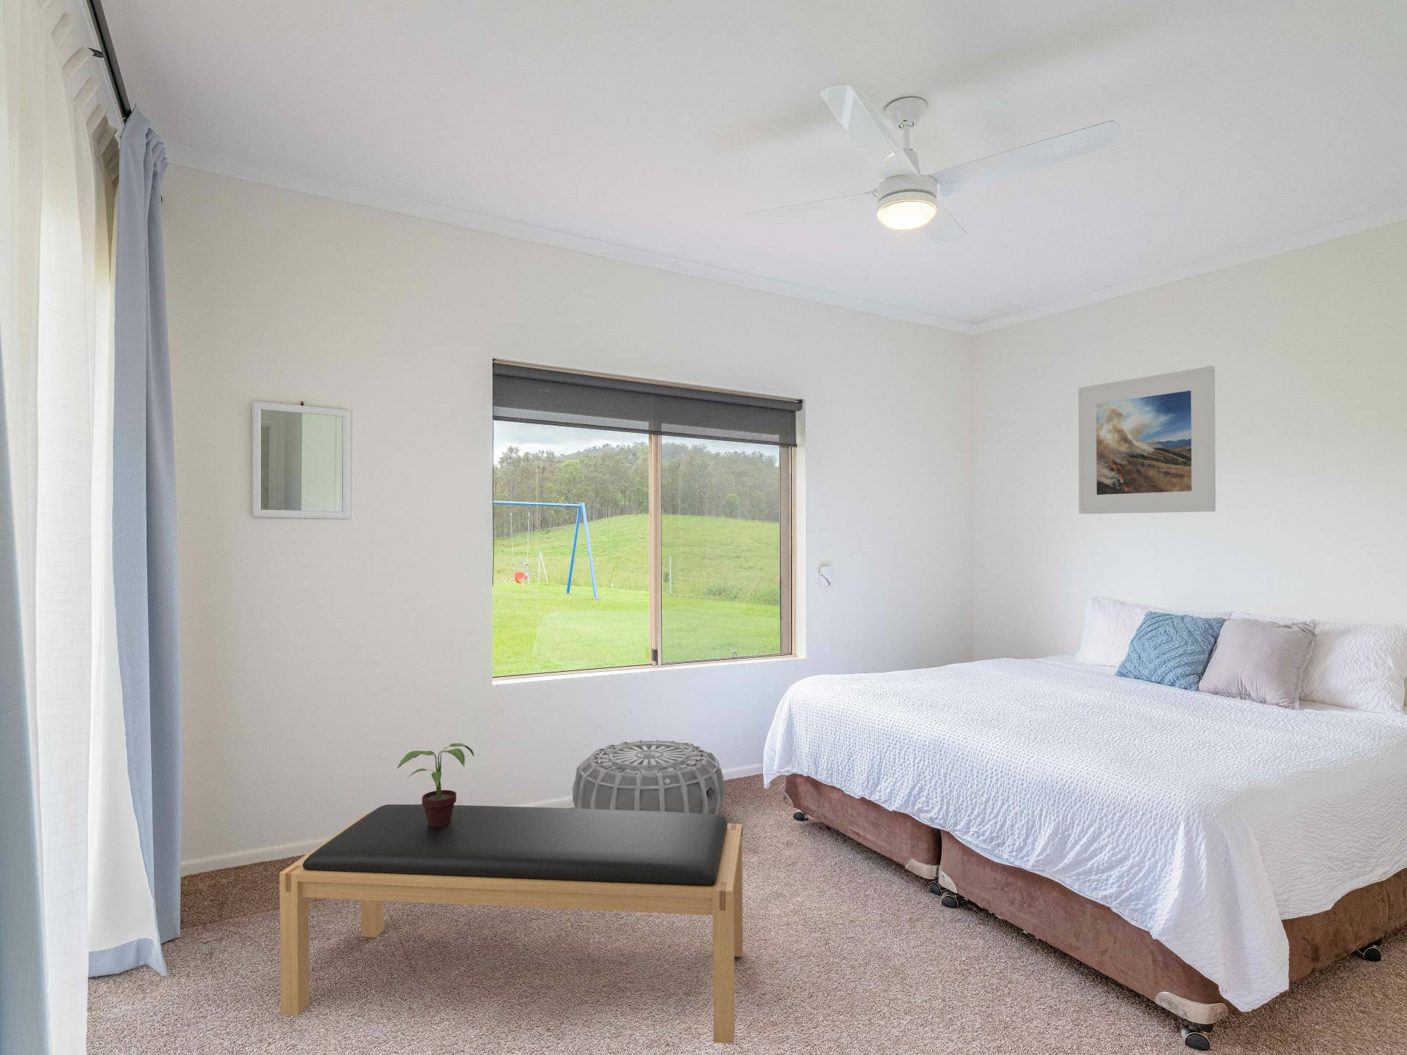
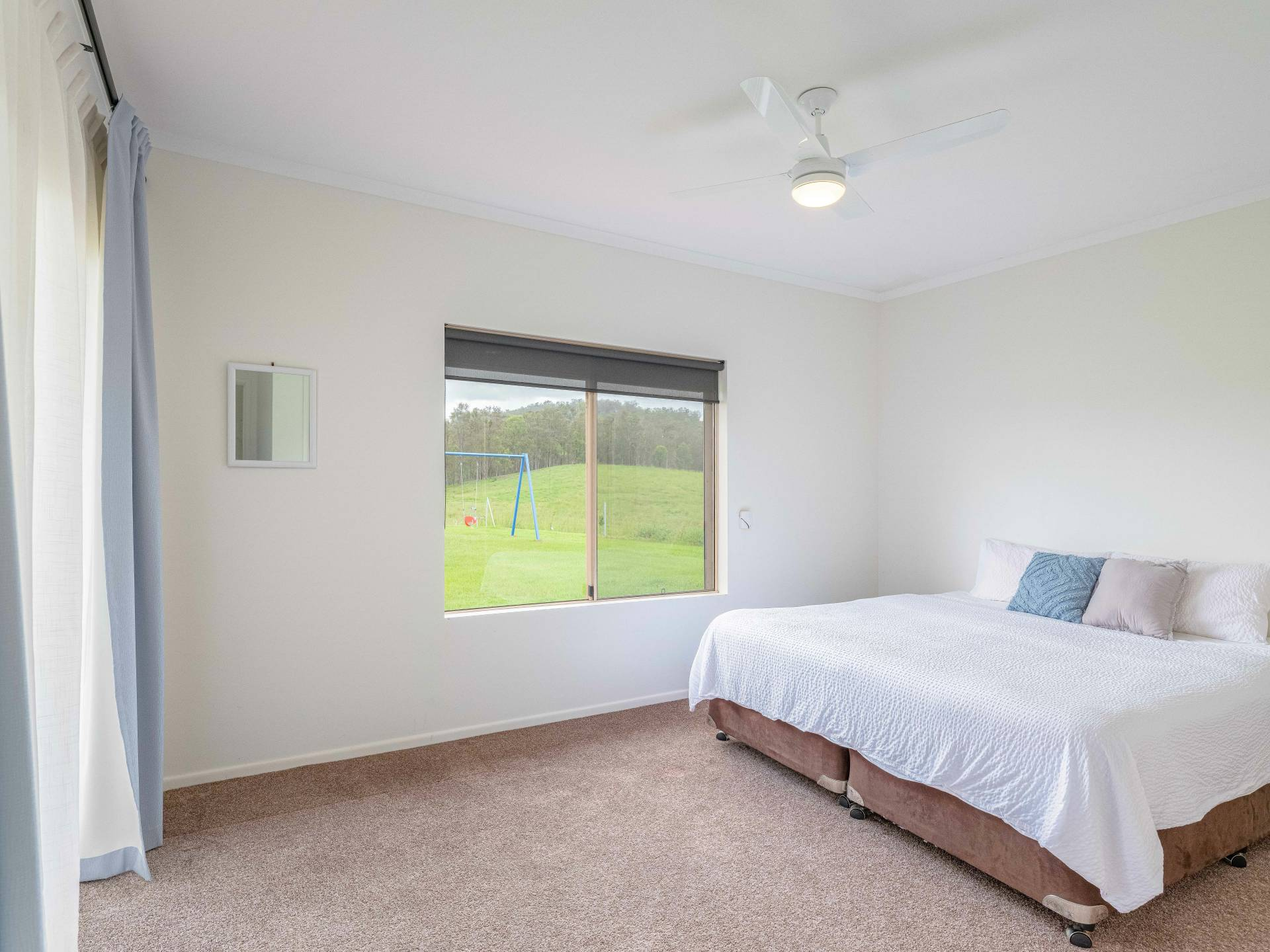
- air purifier [572,739,727,815]
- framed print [1077,366,1216,514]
- bench [278,803,743,1044]
- potted plant [397,742,475,827]
